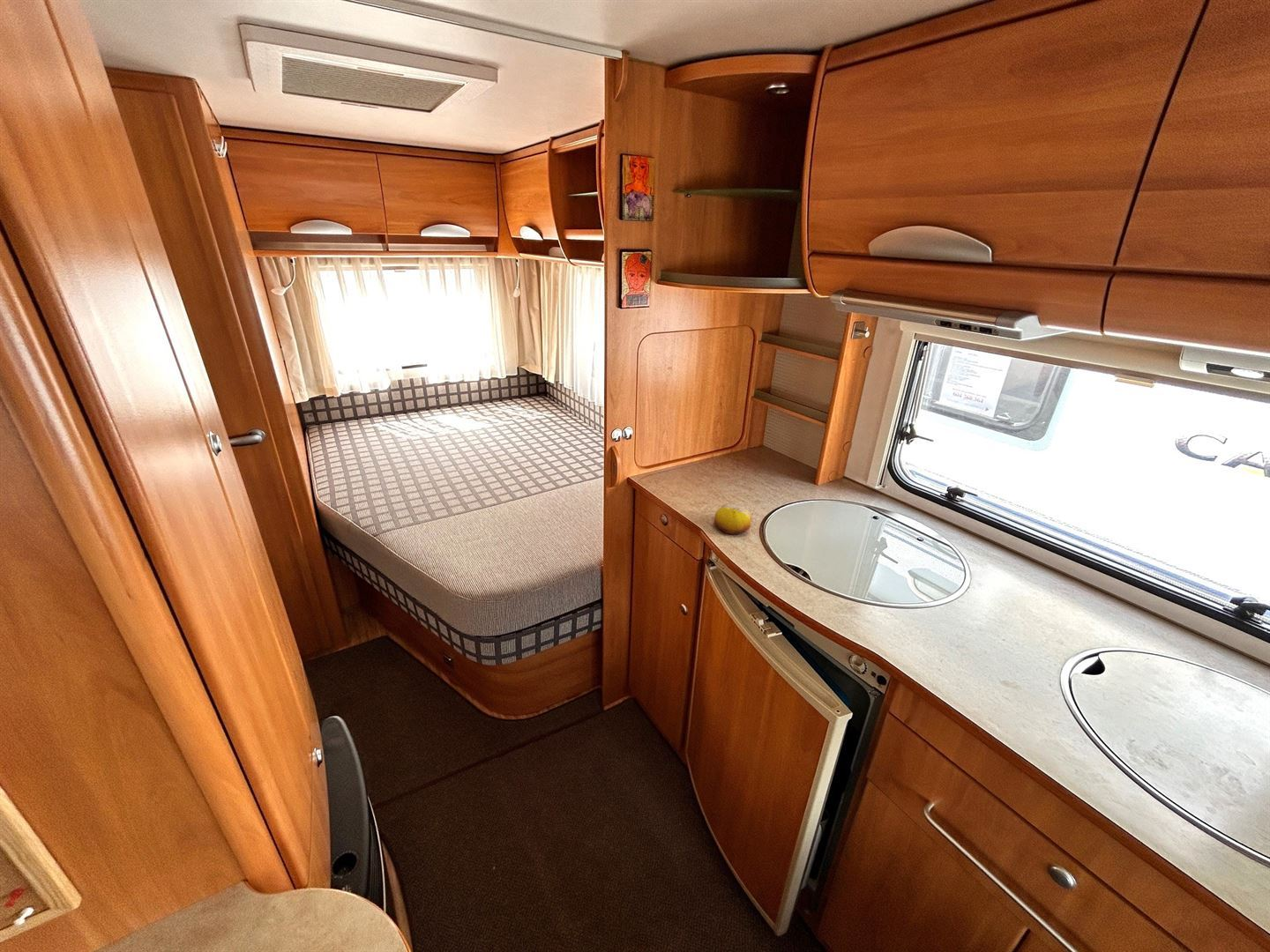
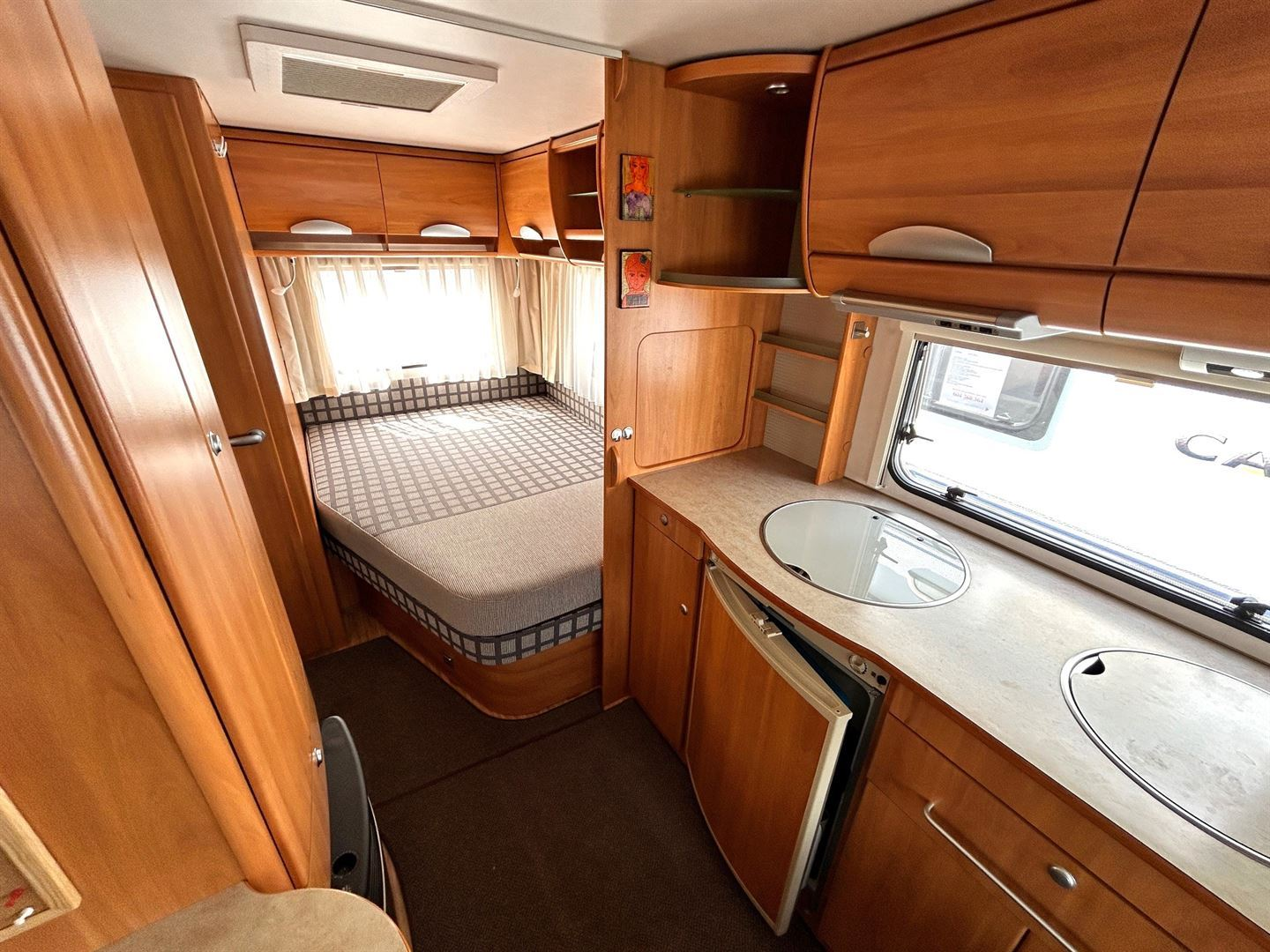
- fruit [713,503,752,535]
